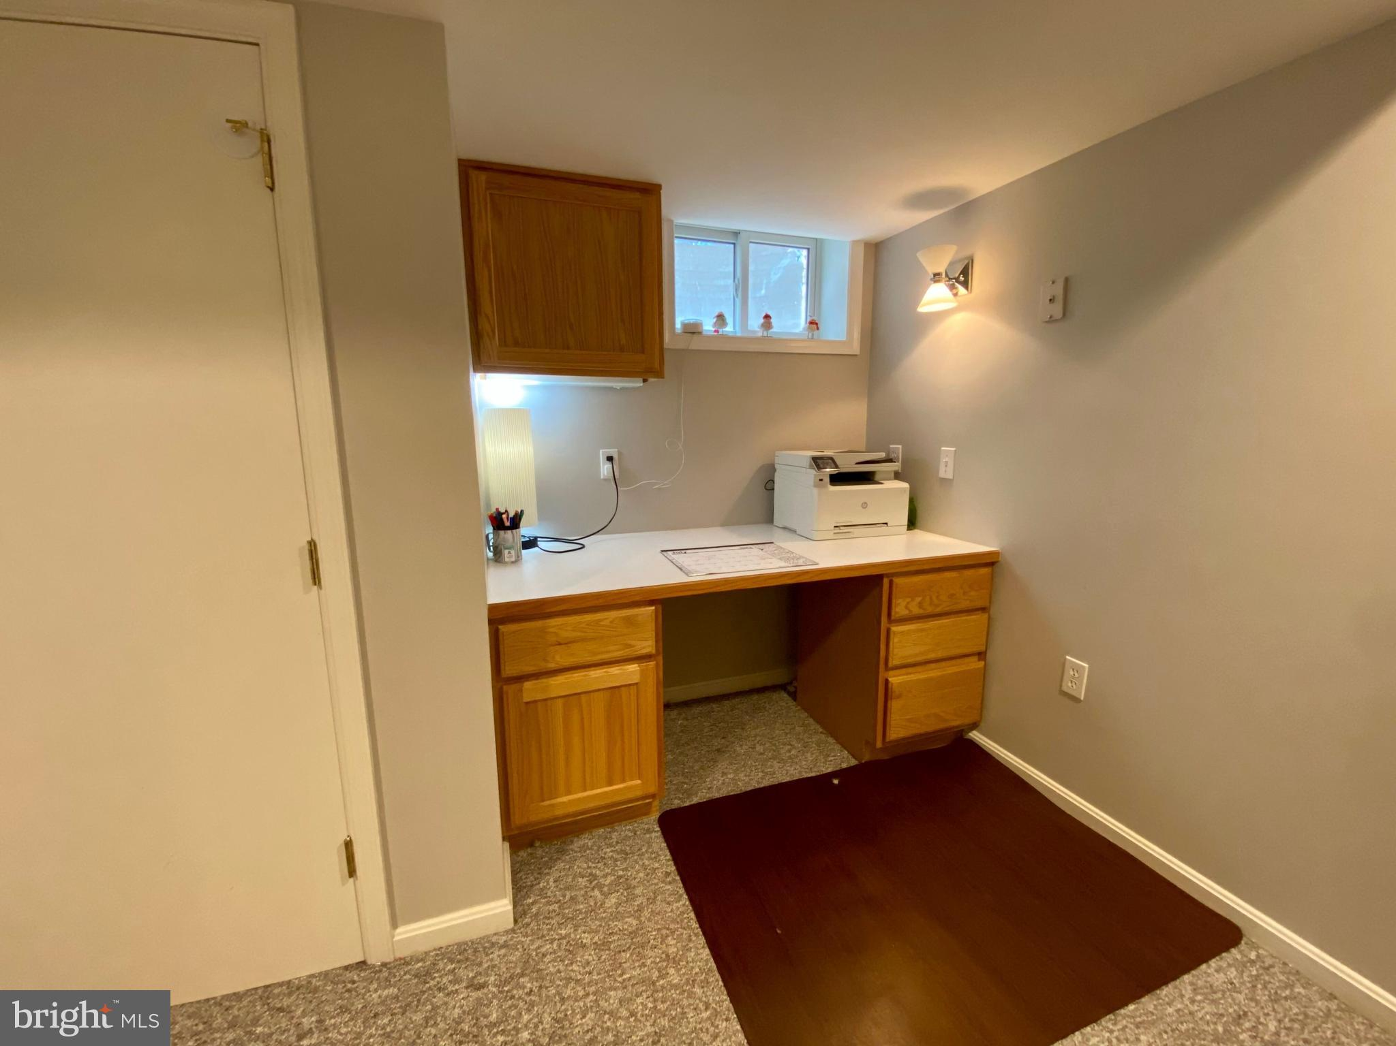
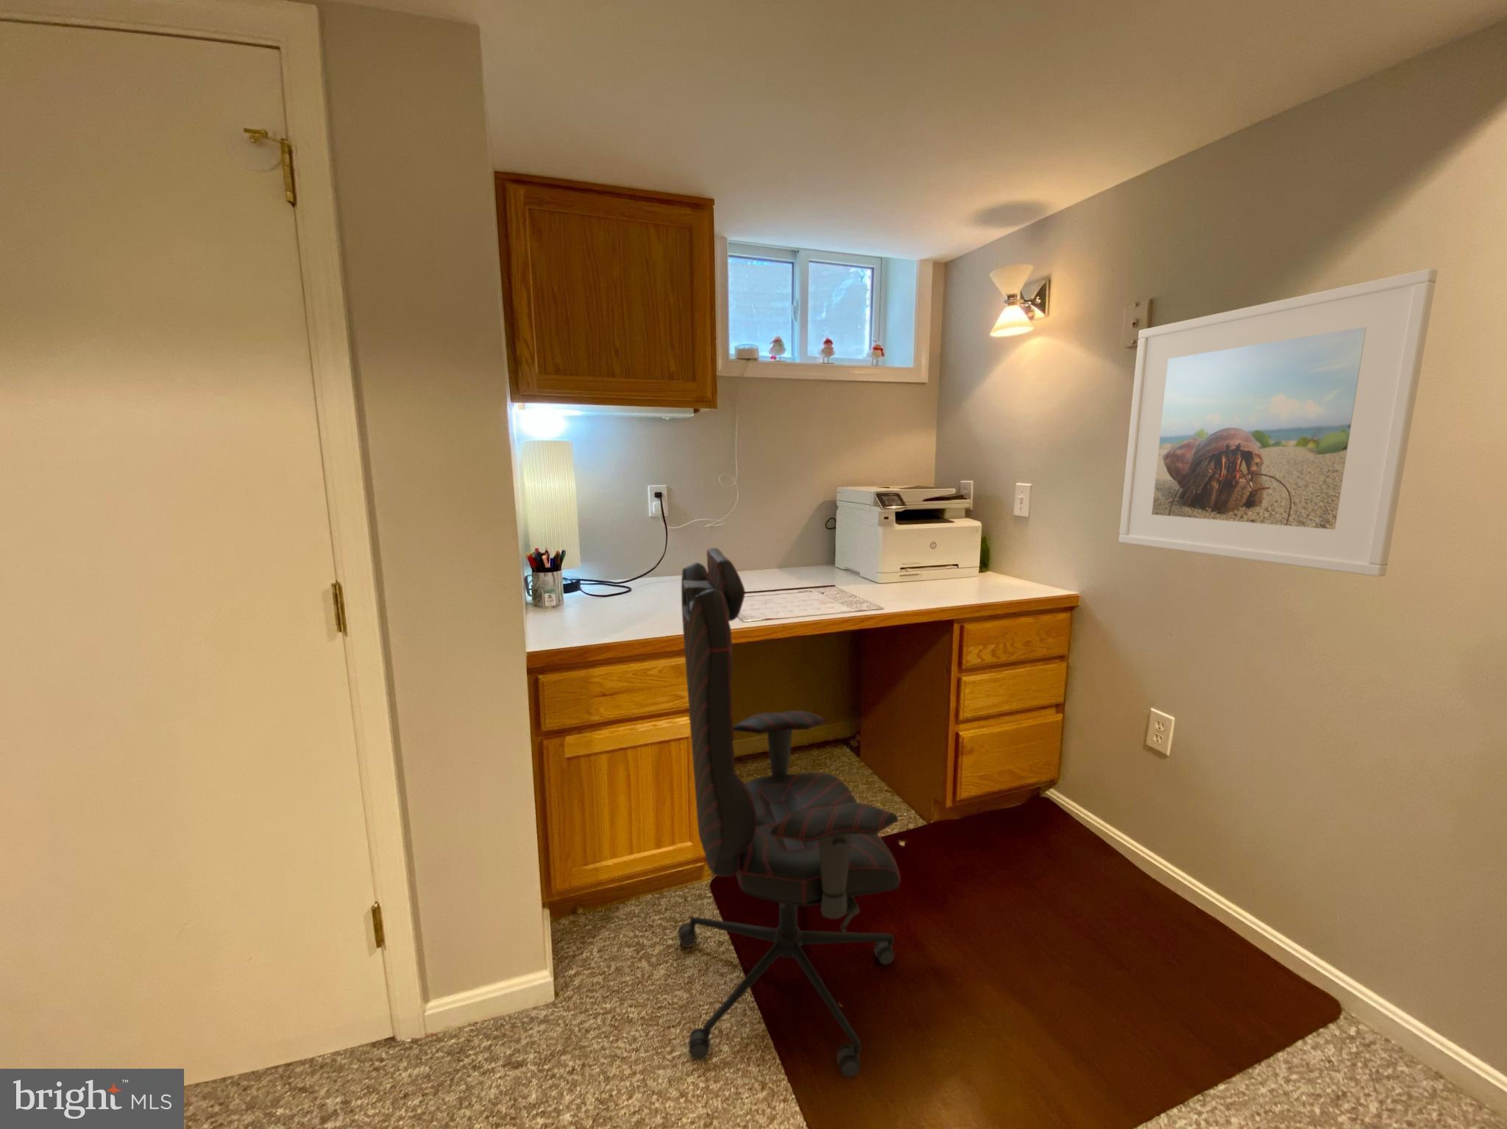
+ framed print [1118,268,1438,578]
+ office chair [678,547,902,1078]
